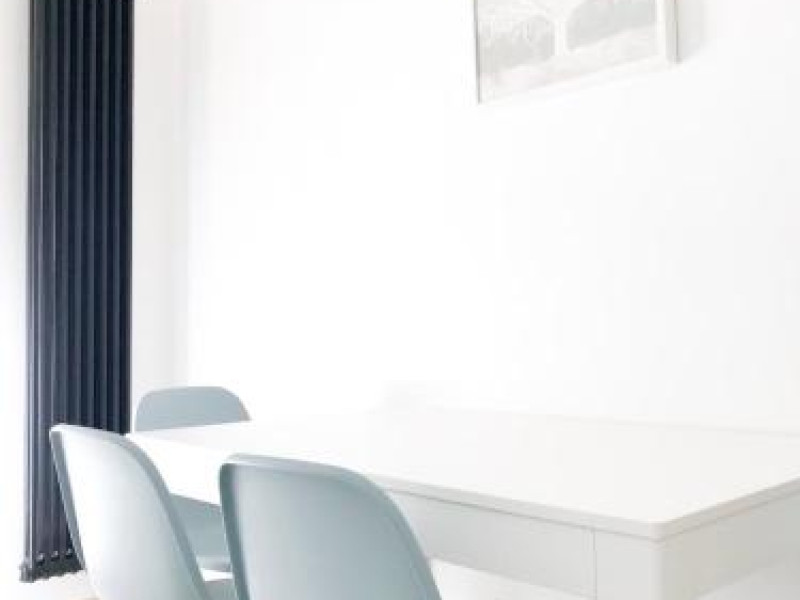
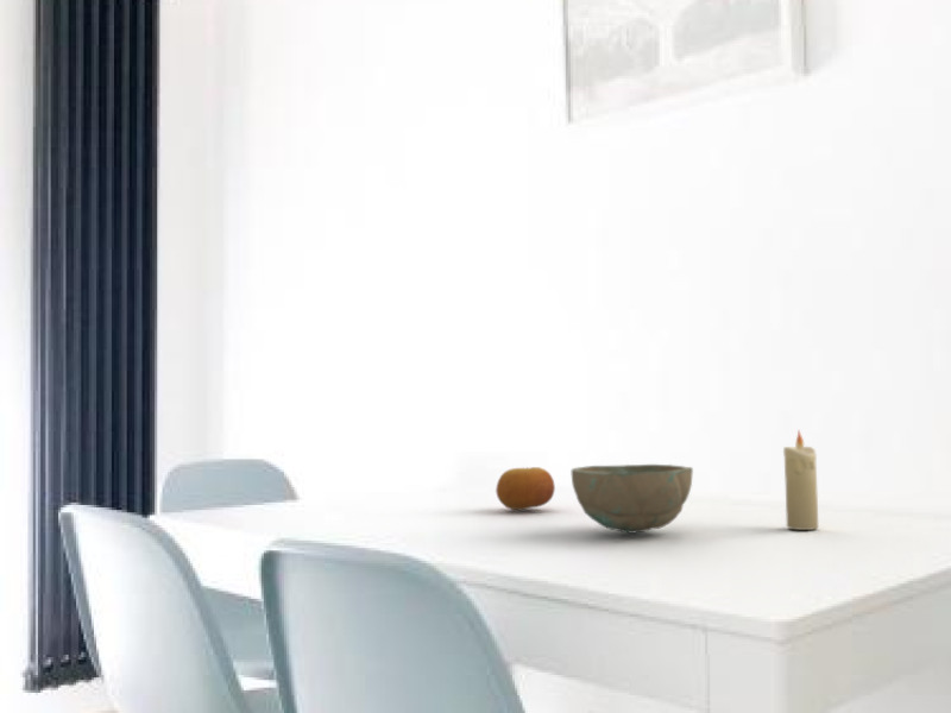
+ candle [782,429,819,531]
+ fruit [495,466,556,511]
+ bowl [571,463,694,535]
